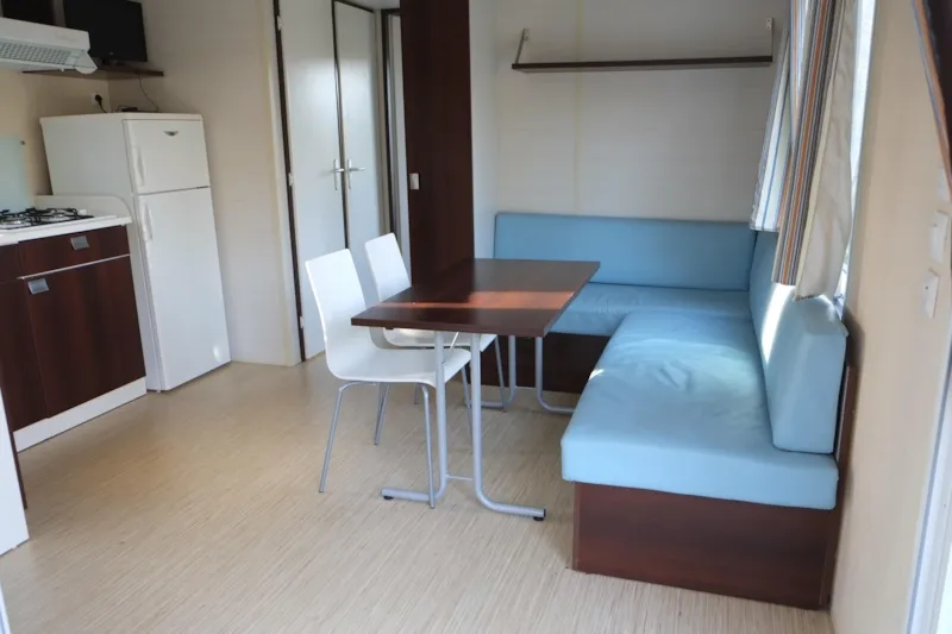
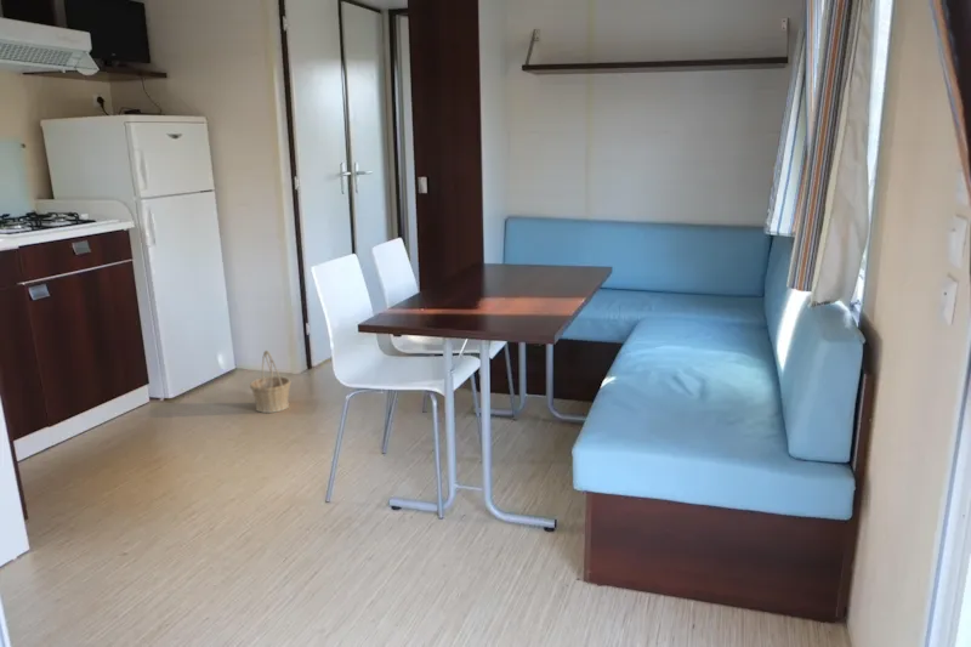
+ basket [249,350,293,414]
